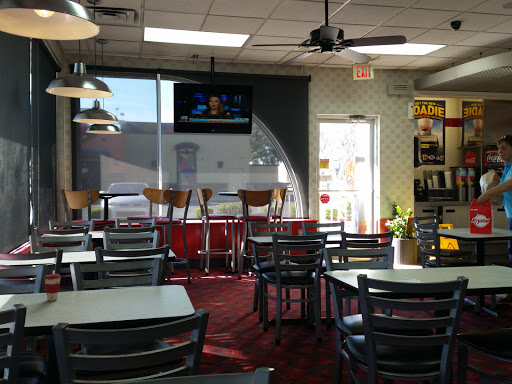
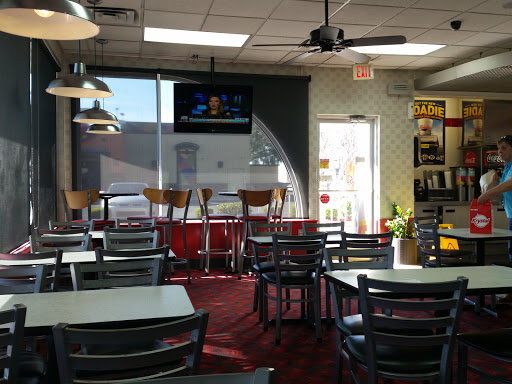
- coffee cup [43,273,62,302]
